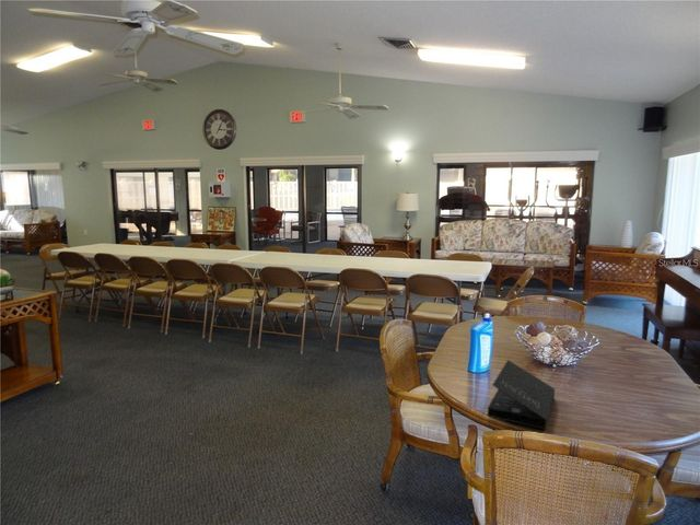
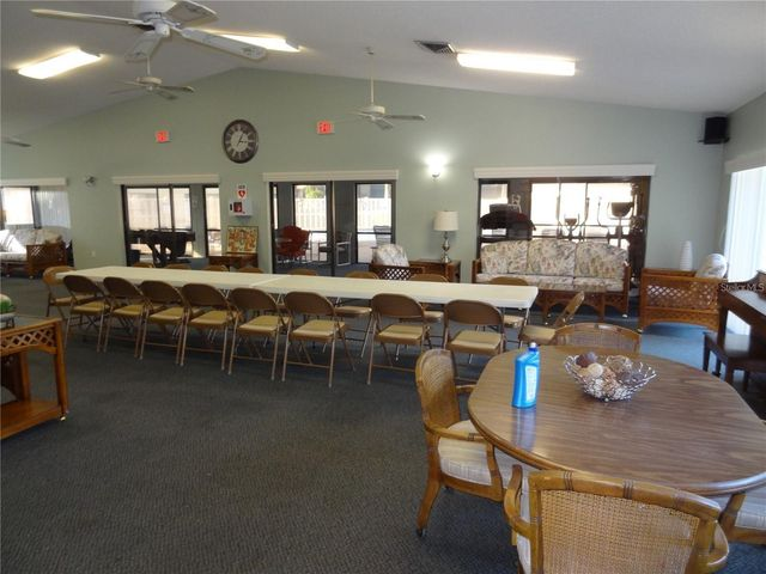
- book [487,359,556,431]
